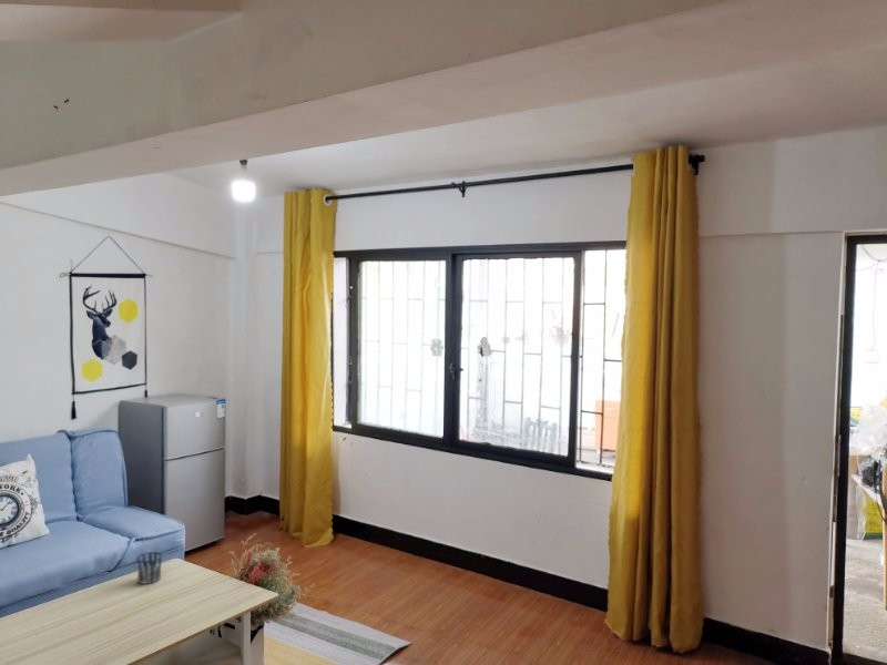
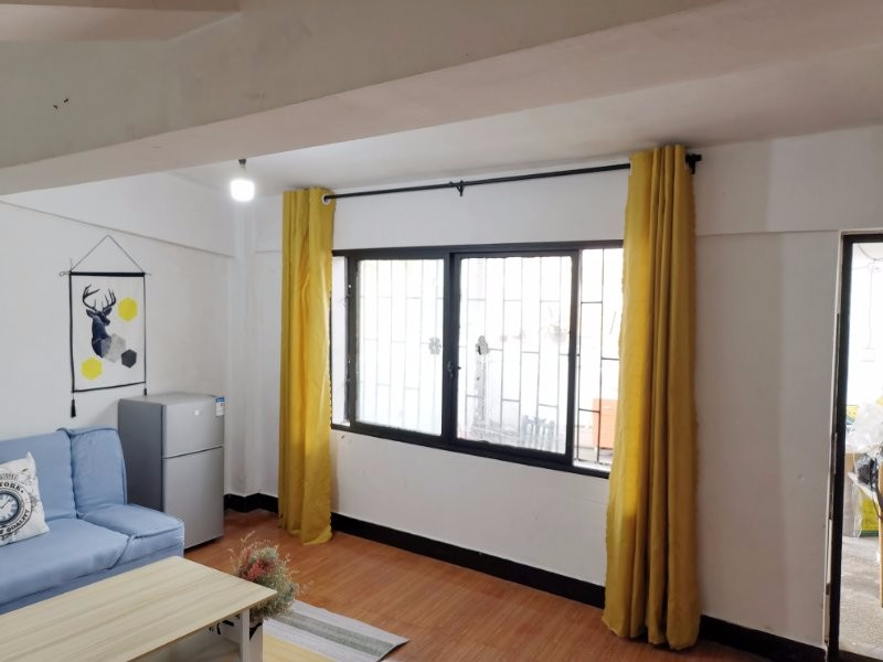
- cup [135,551,163,585]
